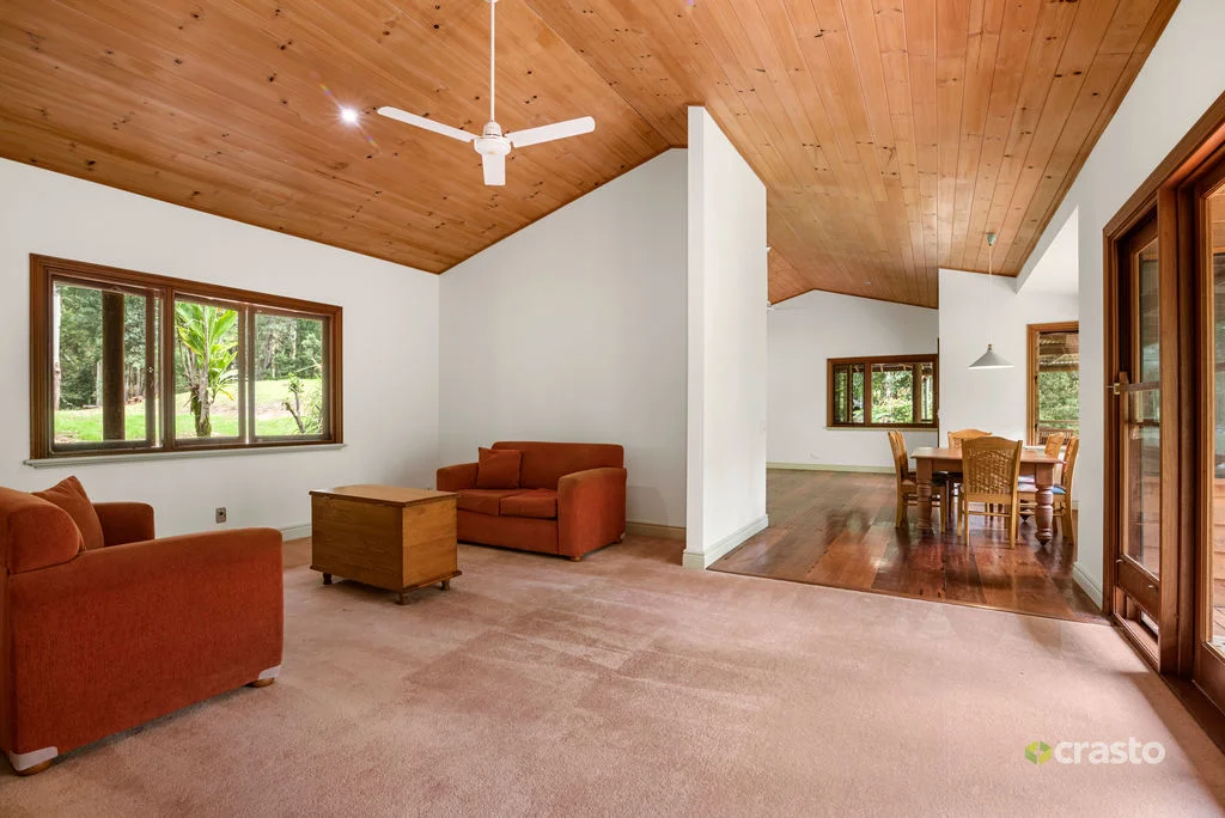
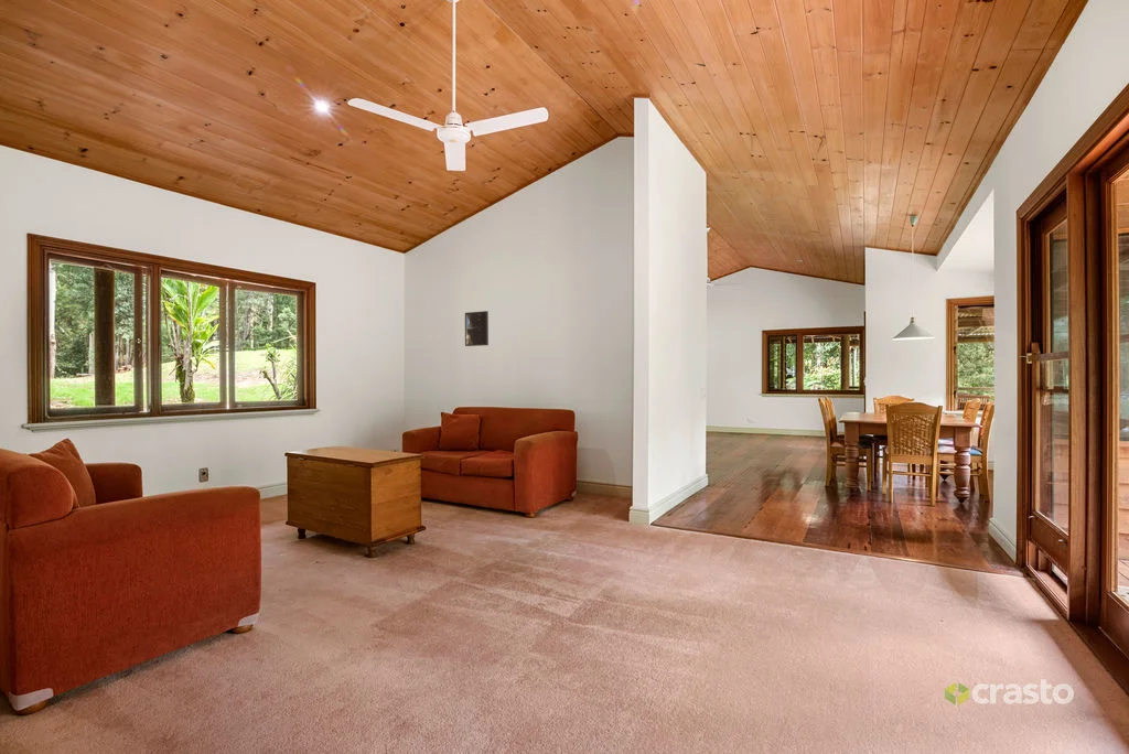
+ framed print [464,310,490,347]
